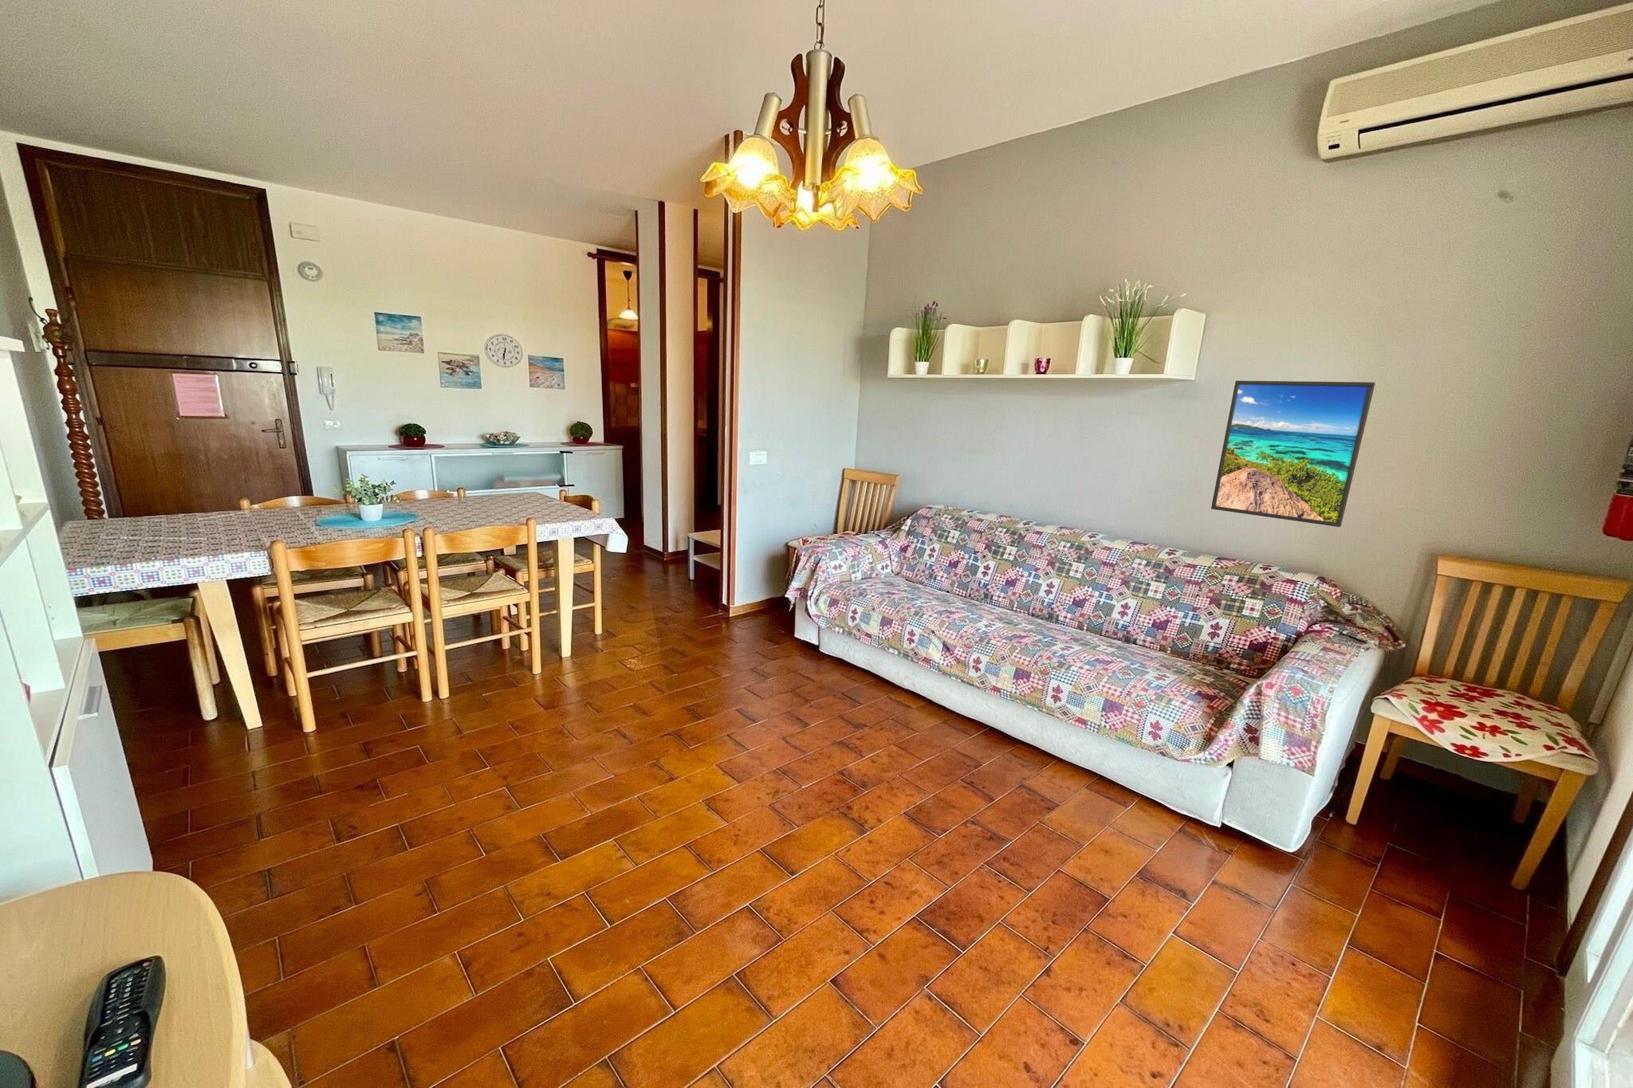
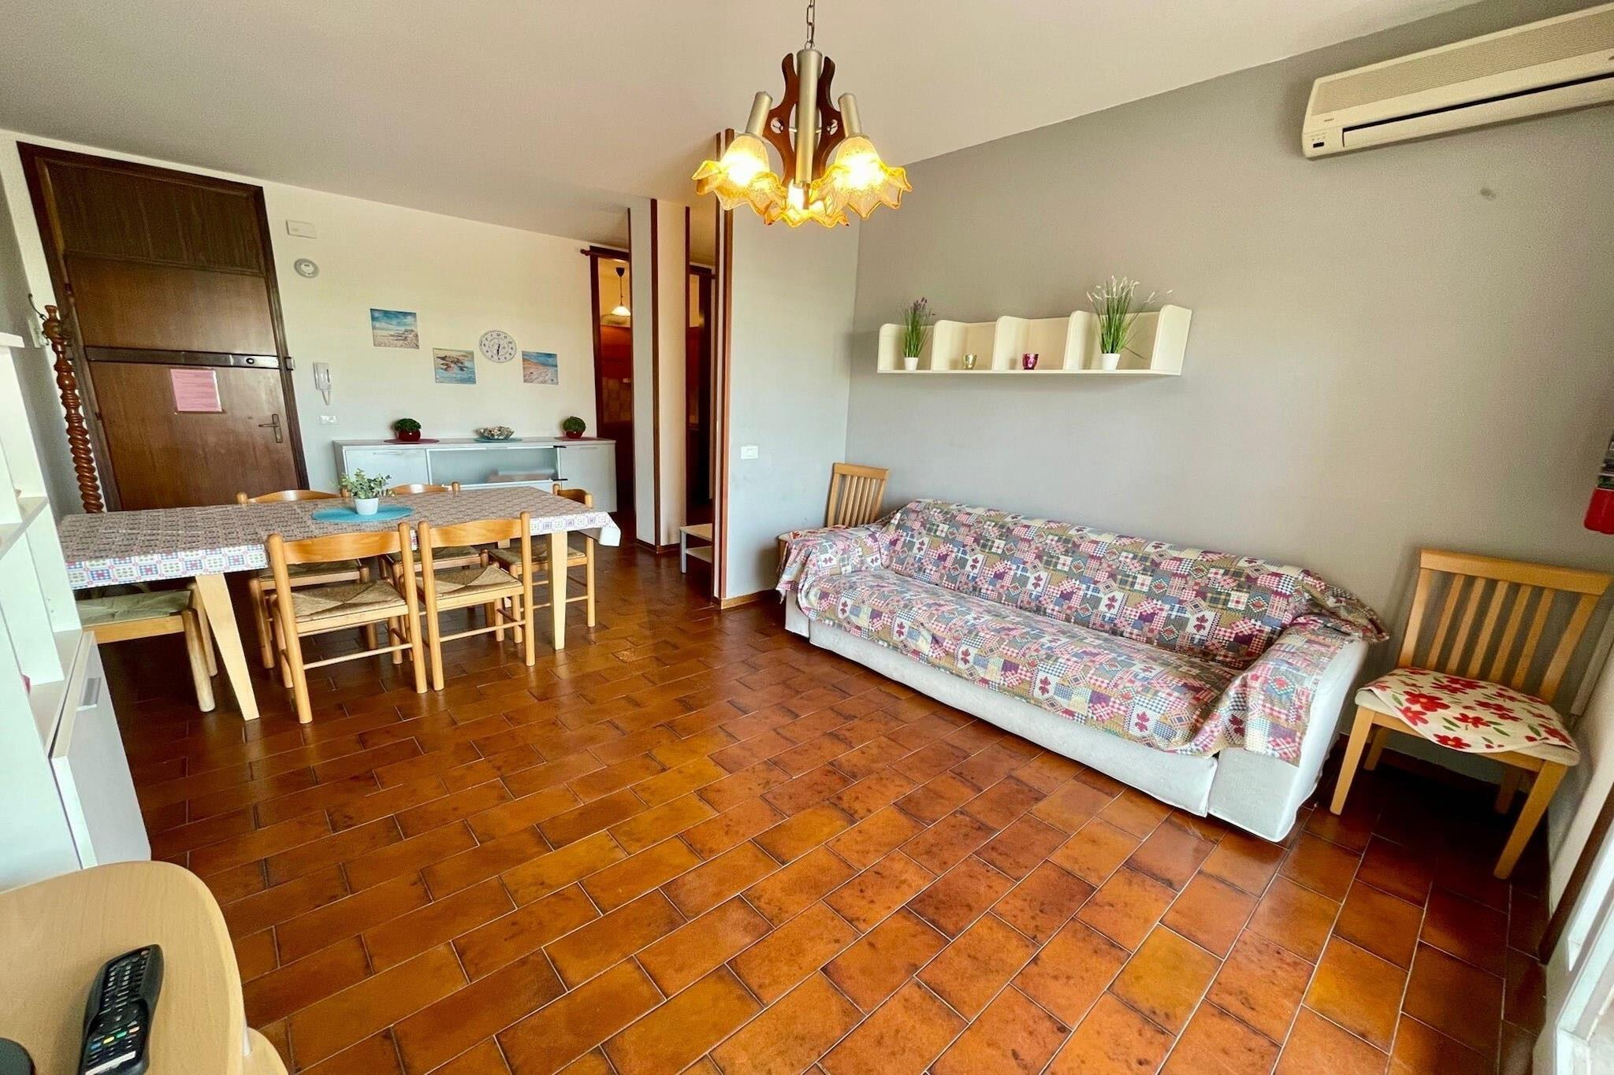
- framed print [1210,380,1377,528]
